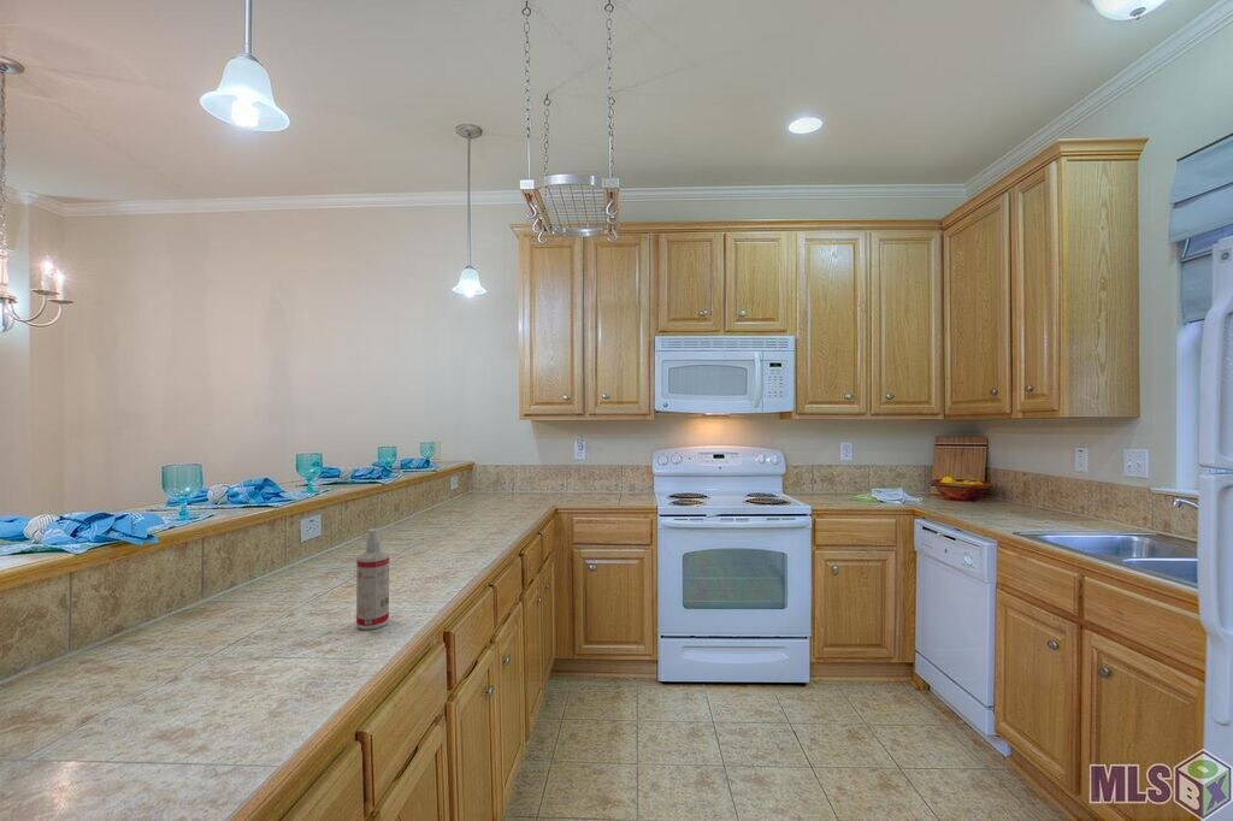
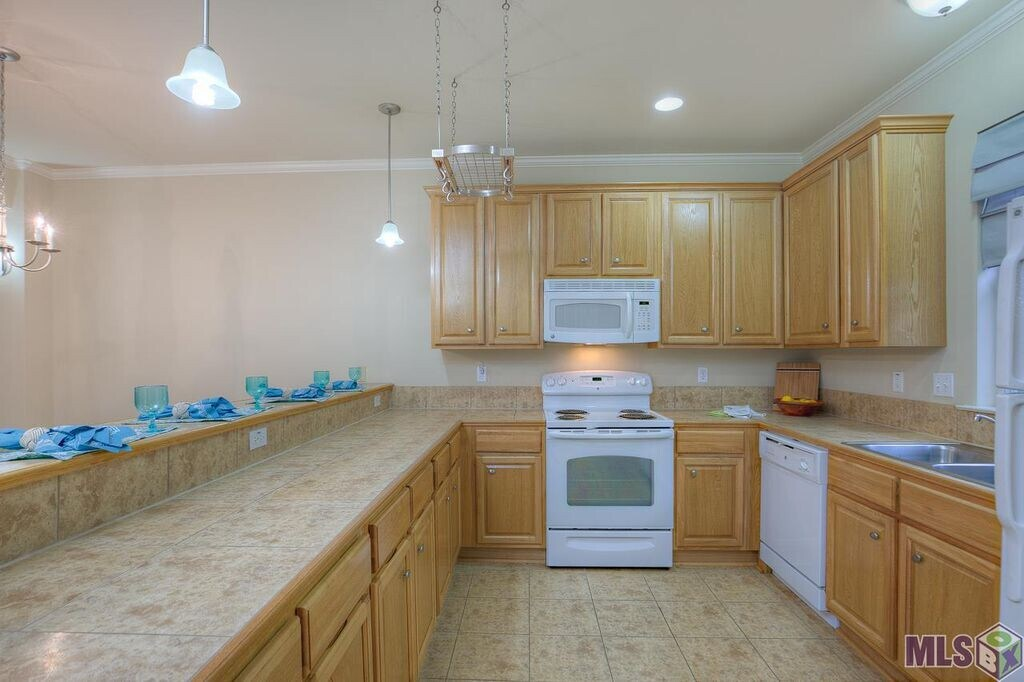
- spray bottle [355,527,390,631]
